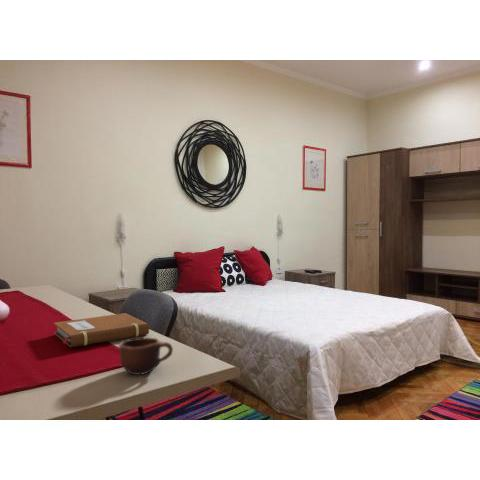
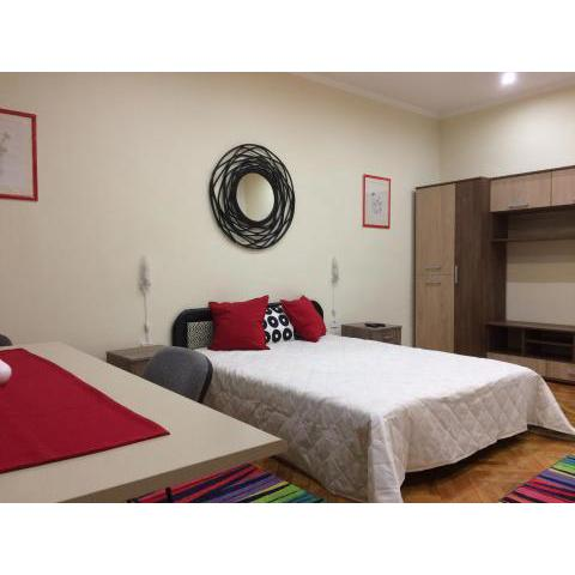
- mug [118,337,174,376]
- notebook [53,312,150,348]
